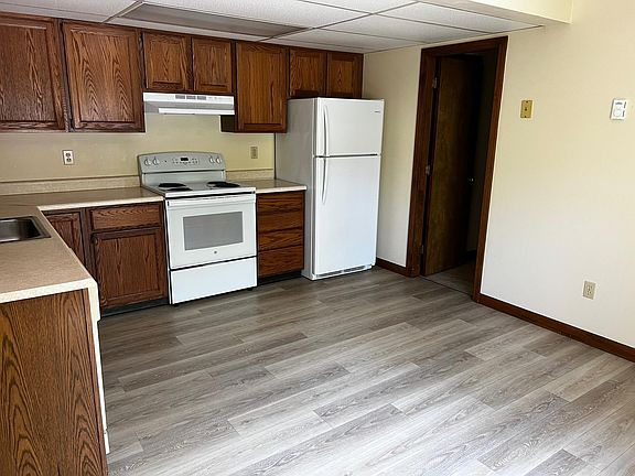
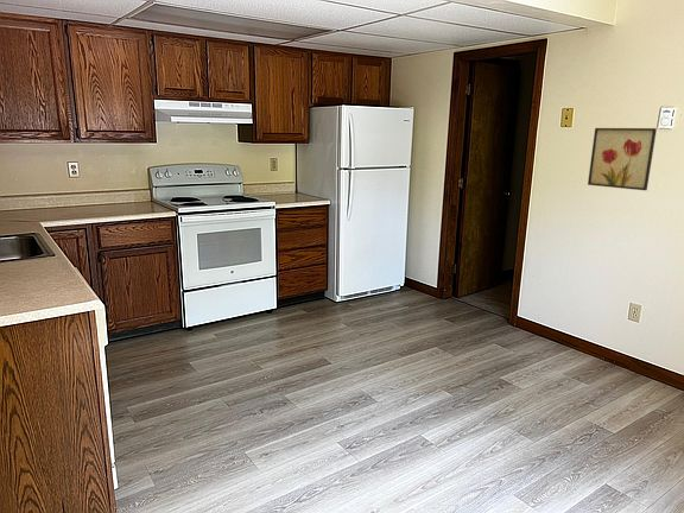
+ wall art [587,127,658,191]
